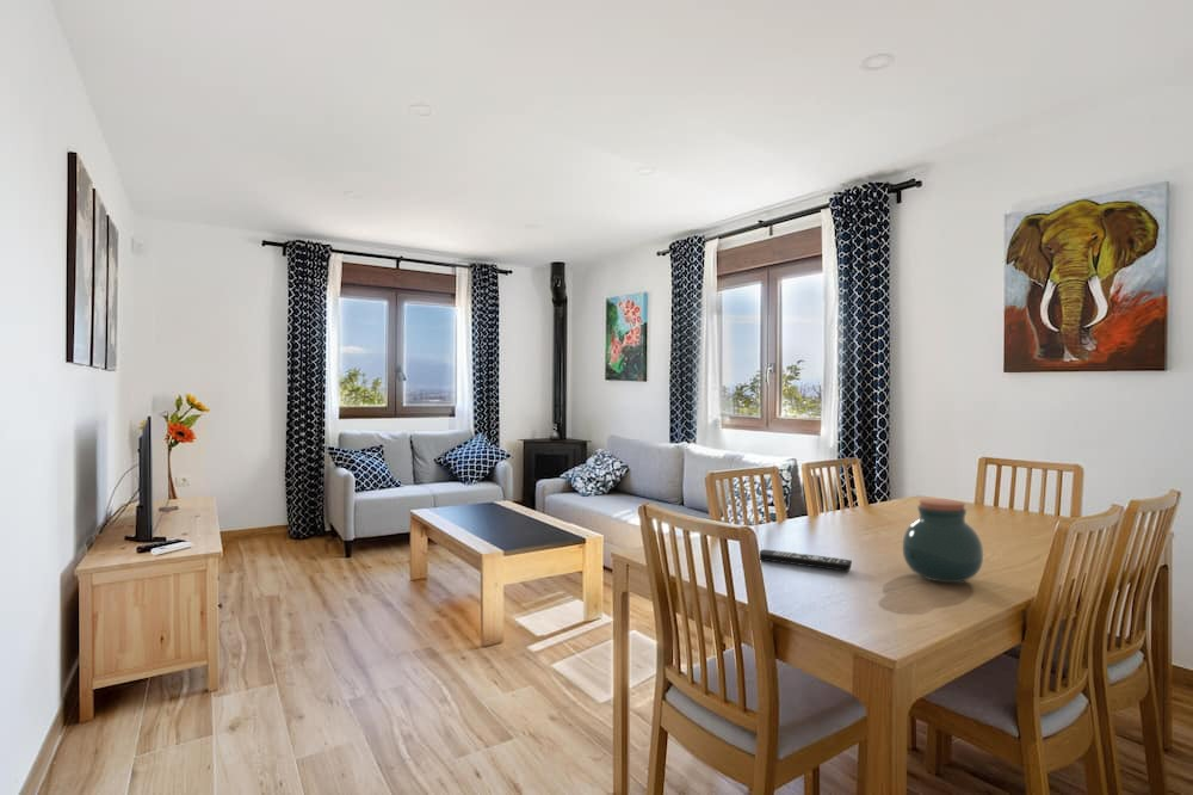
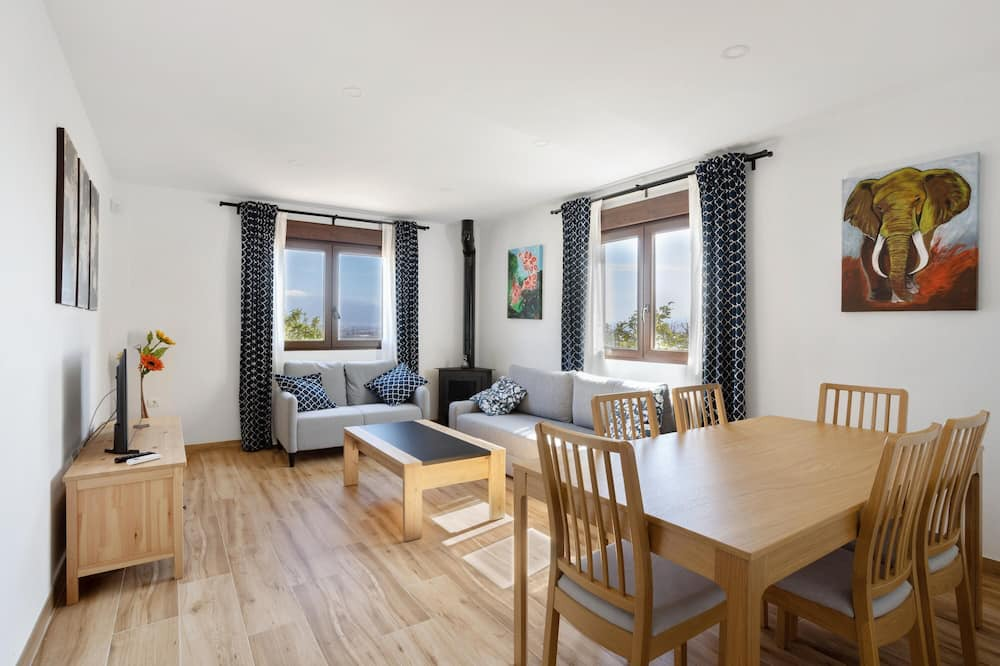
- remote control [759,548,853,573]
- jar [902,498,984,584]
